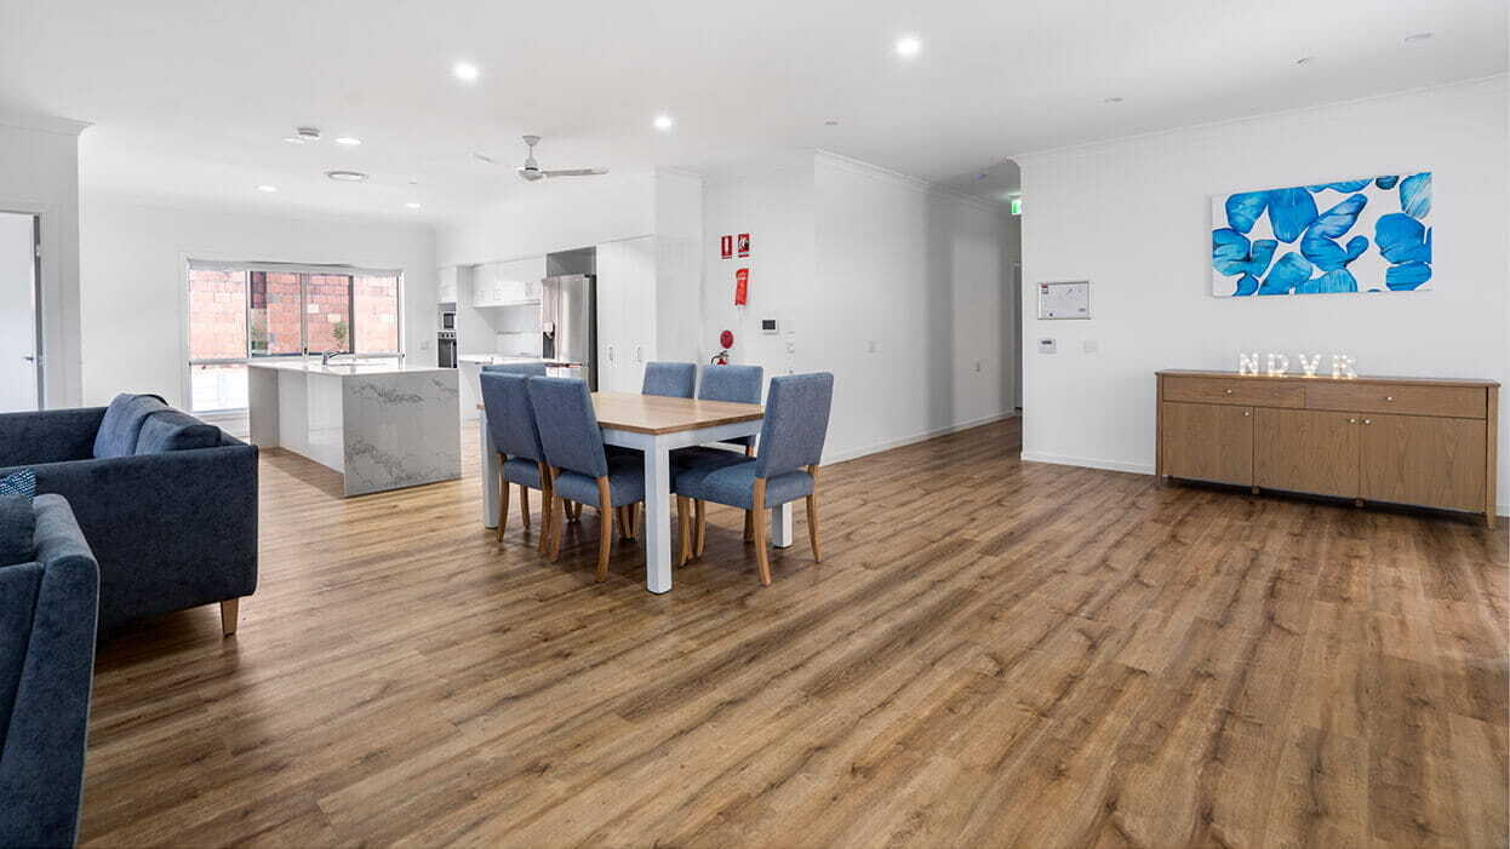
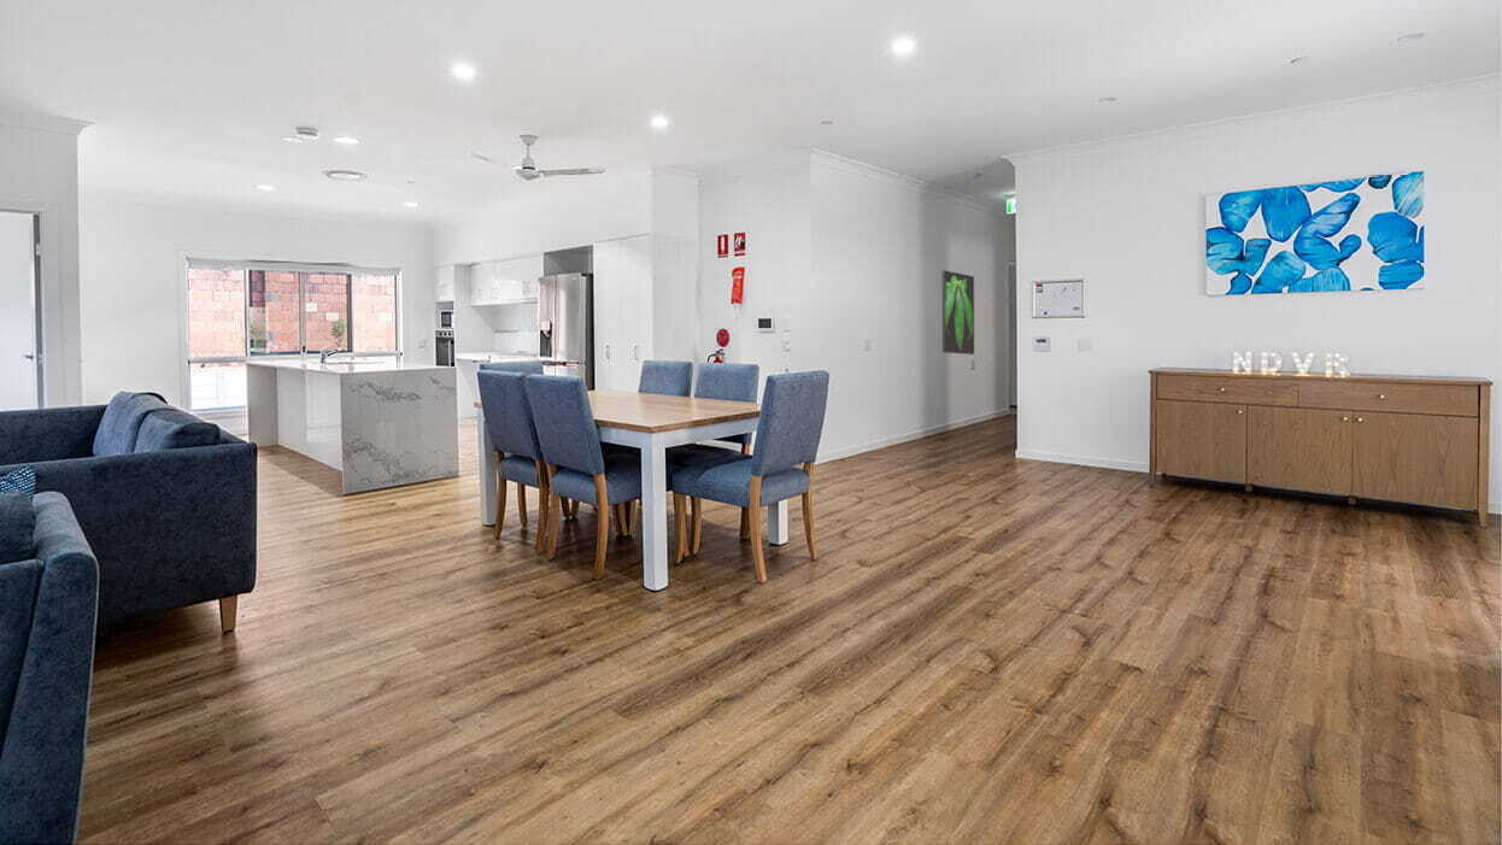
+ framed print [941,269,975,356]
